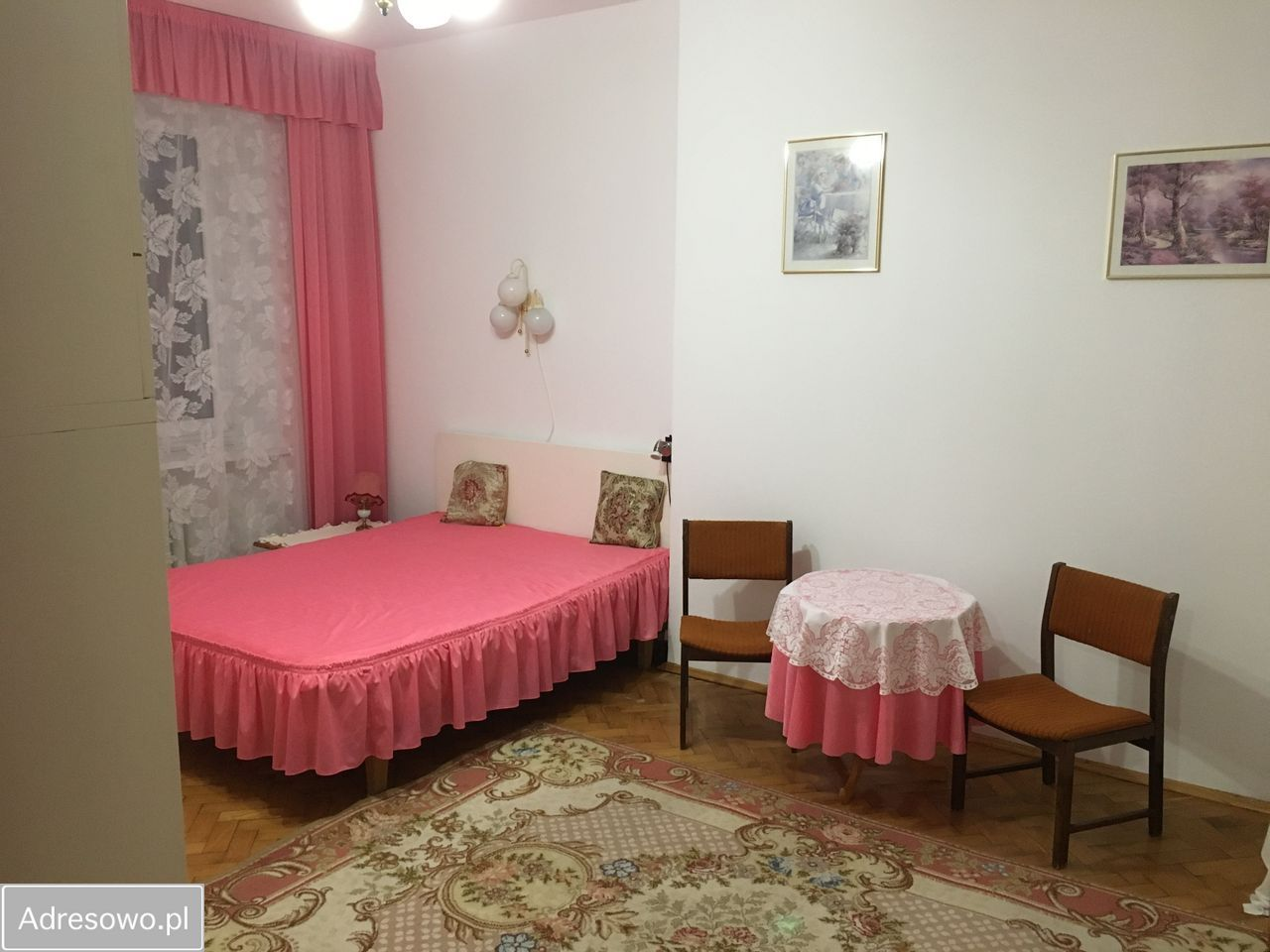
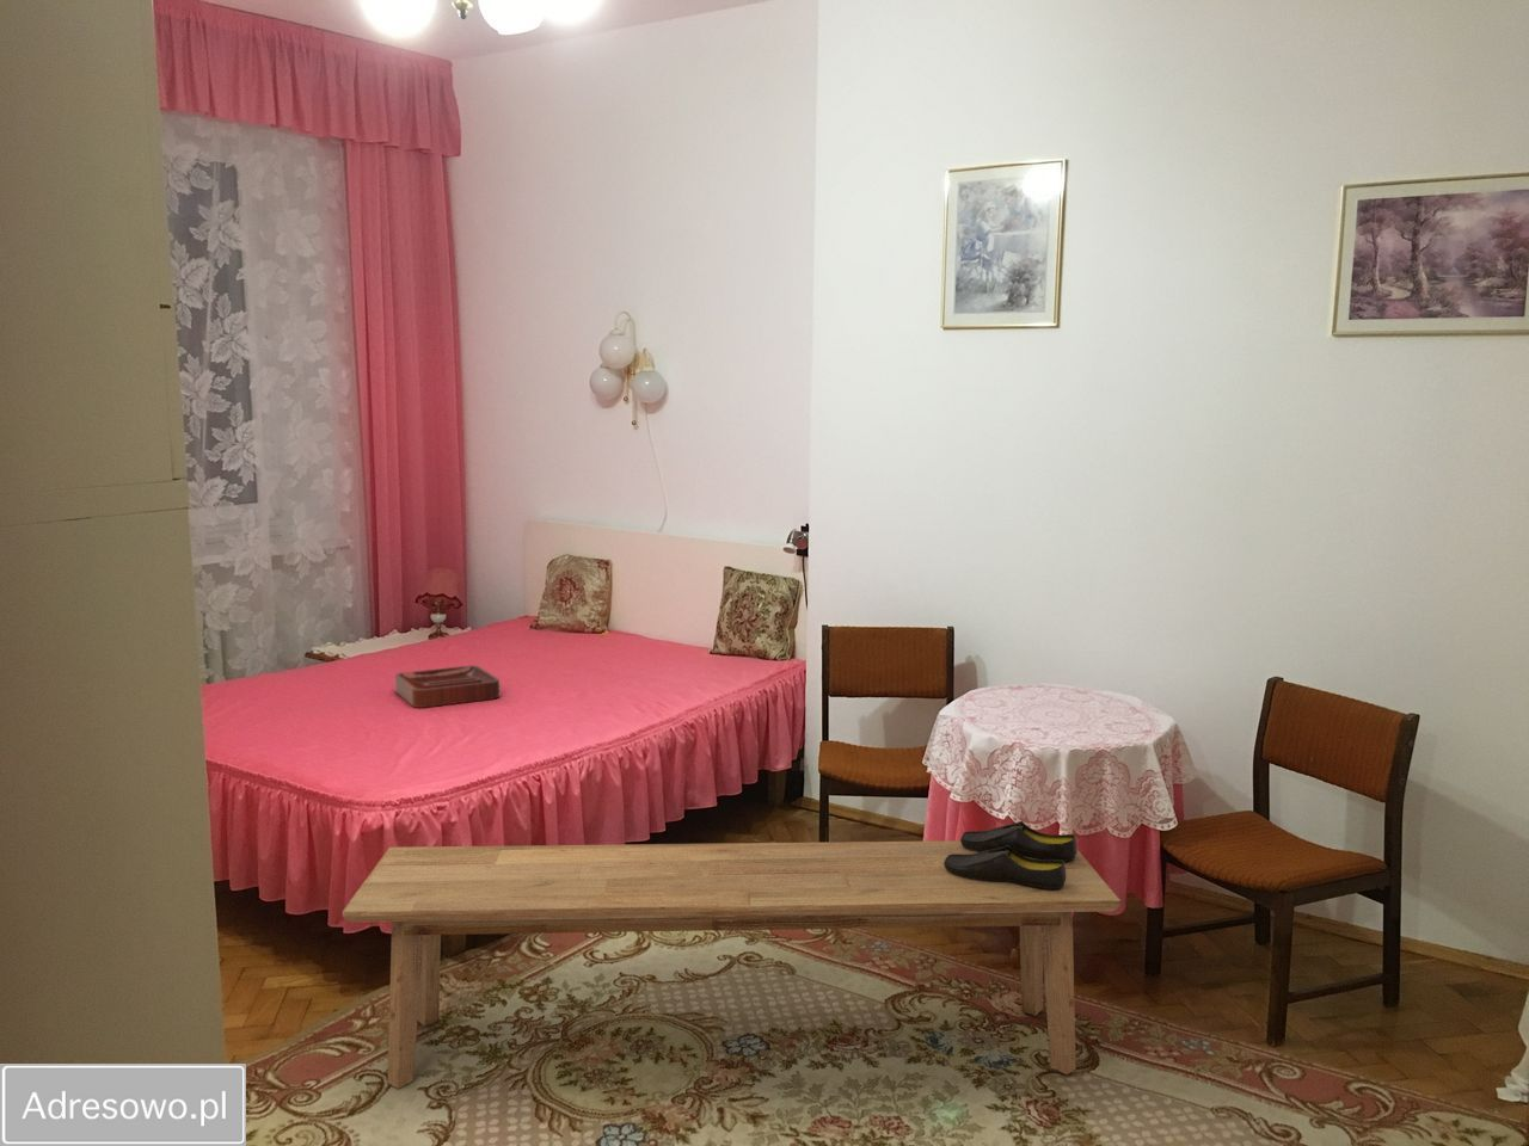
+ bench [342,839,1122,1089]
+ decorative tray [394,664,502,709]
+ slipper [944,820,1079,891]
